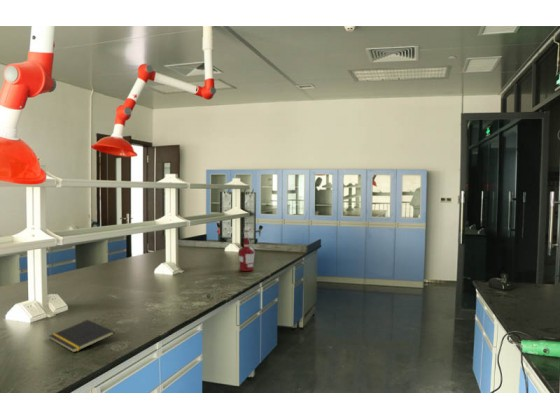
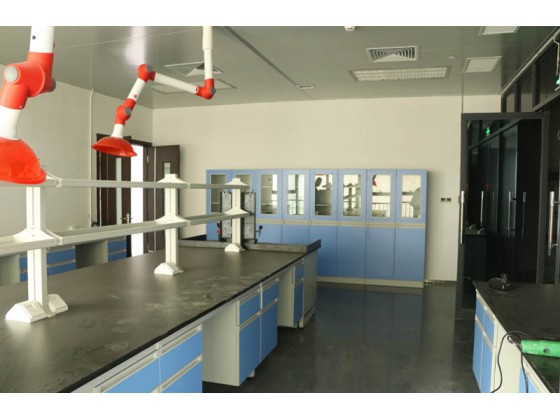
- alcohol [238,228,256,272]
- notepad [49,319,115,353]
